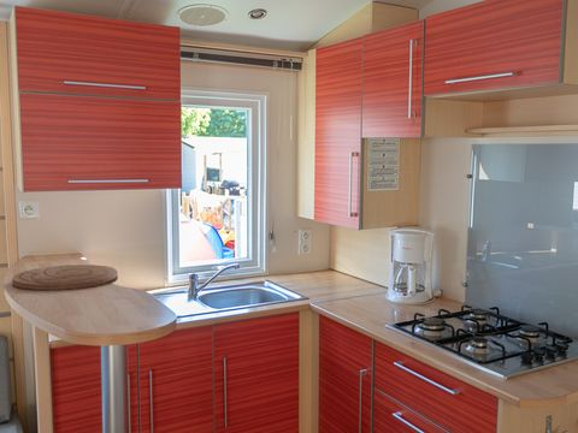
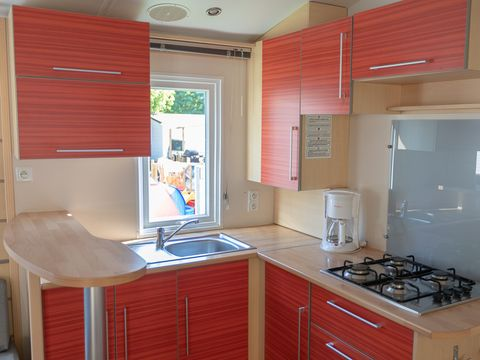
- cutting board [11,263,119,292]
